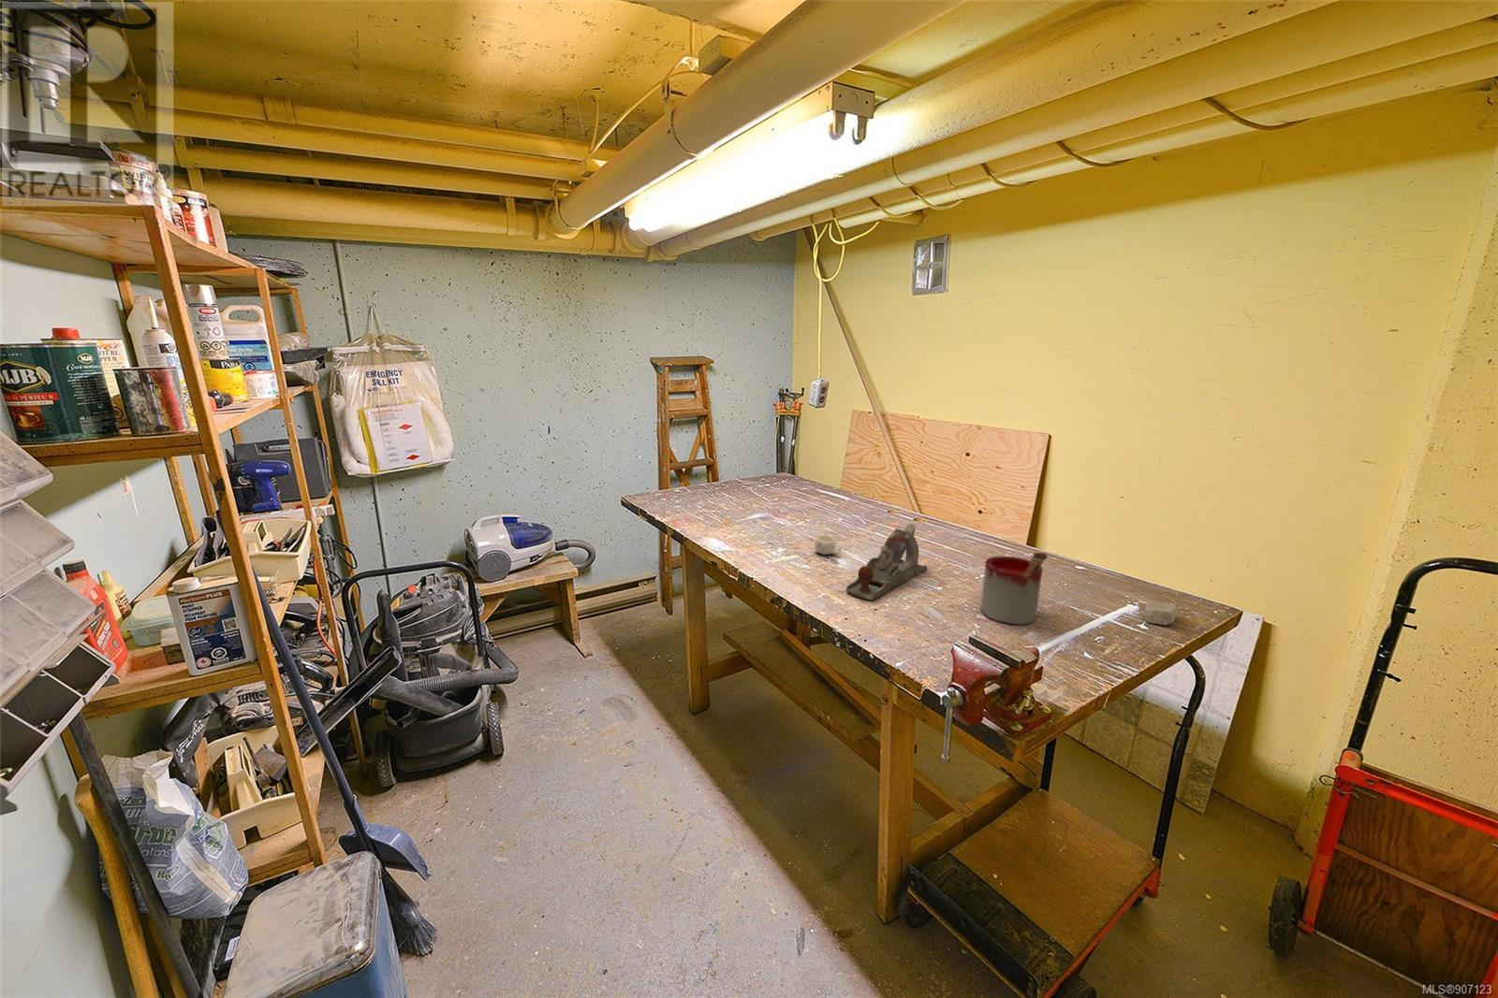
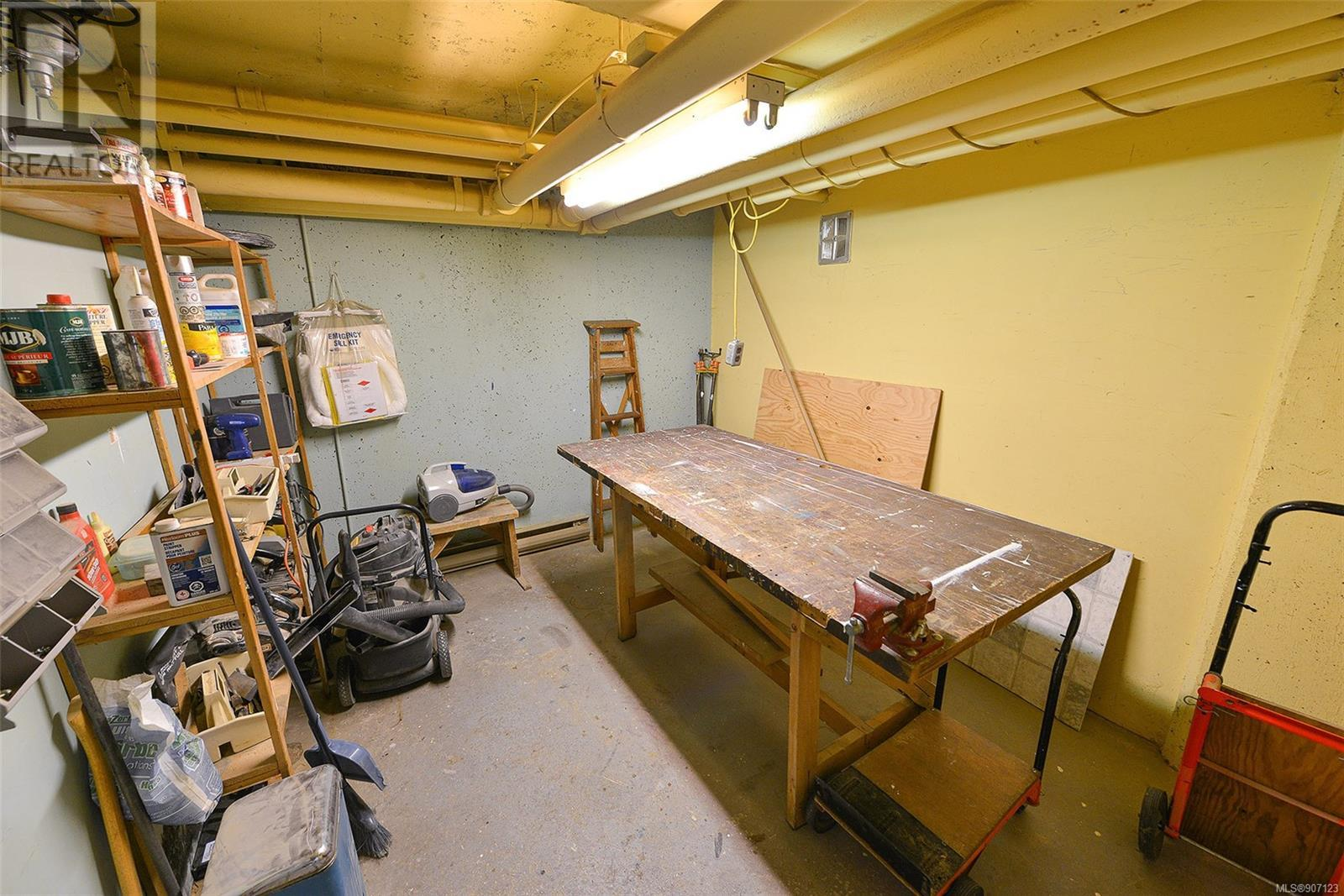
- hand plane [846,522,927,600]
- soap bar [1144,600,1177,626]
- mug [814,534,843,564]
- paint can [980,551,1049,625]
